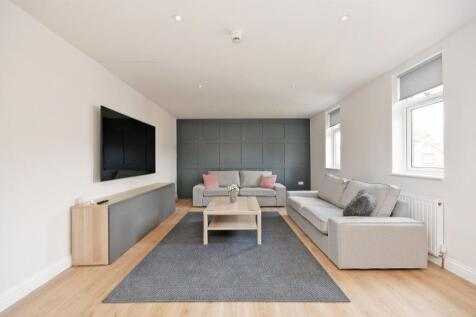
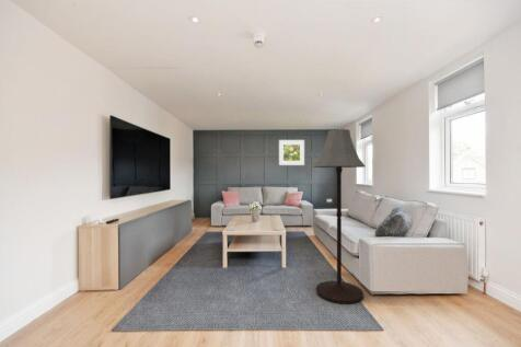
+ floor lamp [312,128,367,305]
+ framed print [278,139,305,166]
